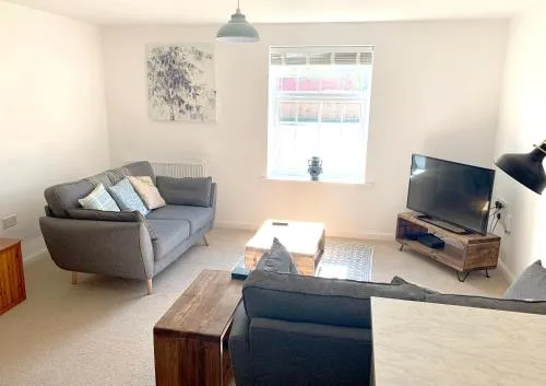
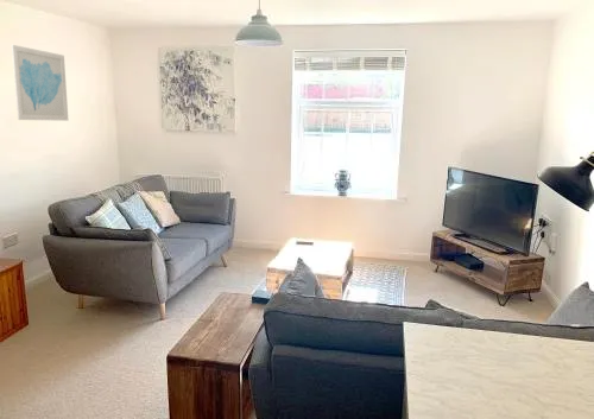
+ wall art [11,44,69,122]
